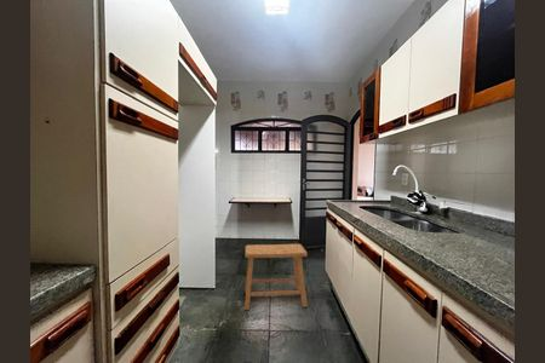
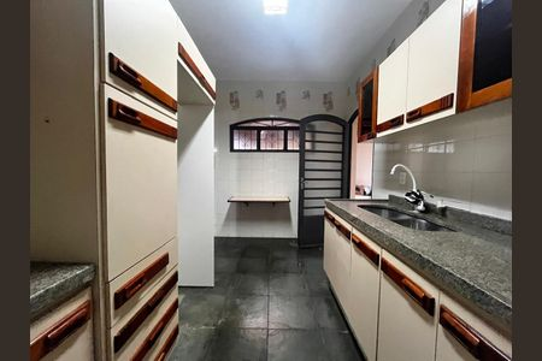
- stool [243,243,309,311]
